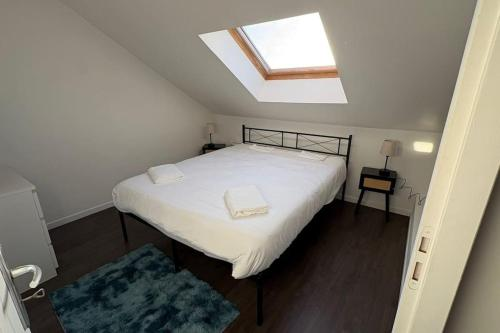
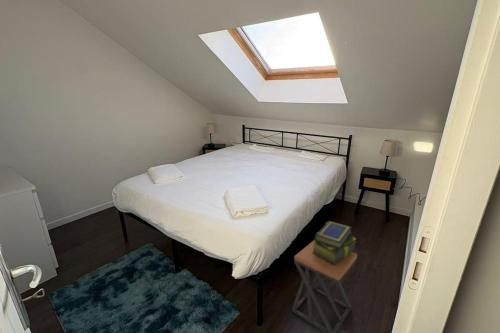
+ stack of books [311,220,357,265]
+ stool [291,241,358,333]
